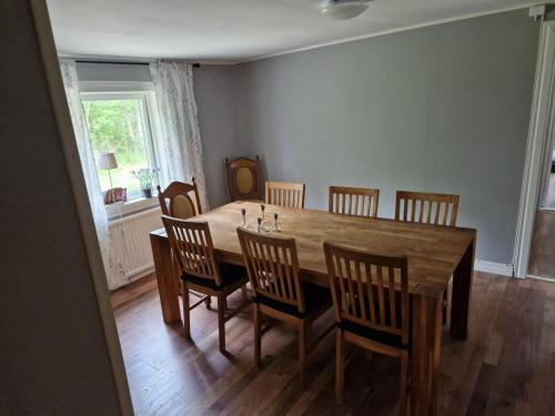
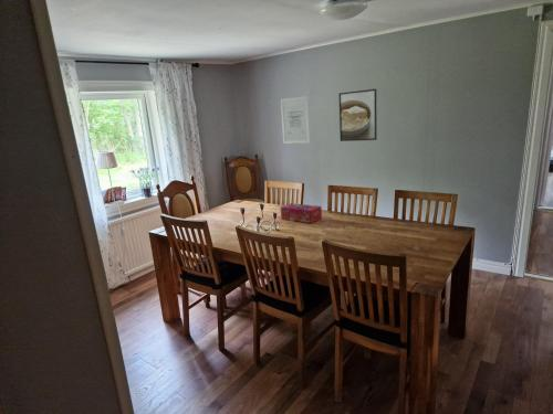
+ tissue box [280,202,323,224]
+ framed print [337,88,378,142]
+ wall art [280,95,311,145]
